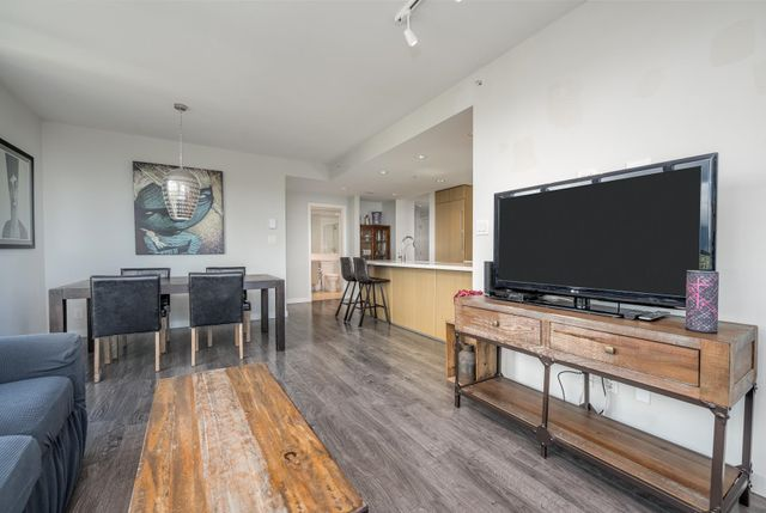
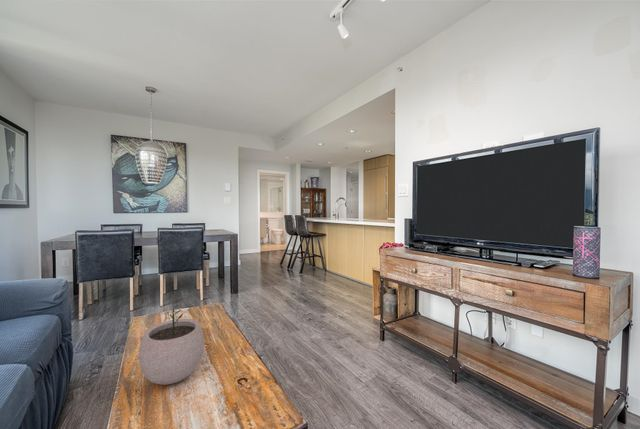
+ plant pot [138,308,205,386]
